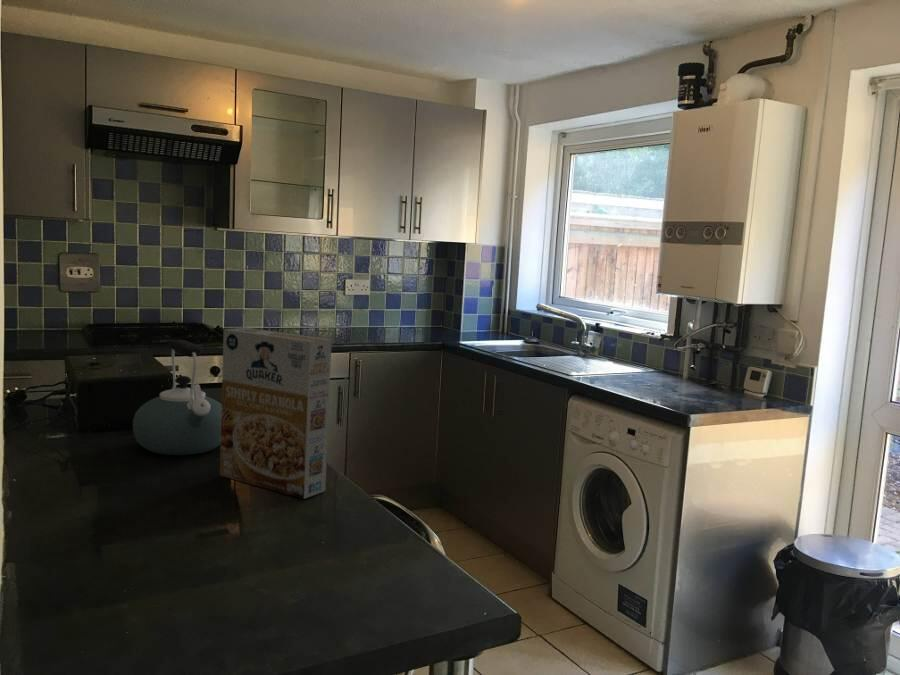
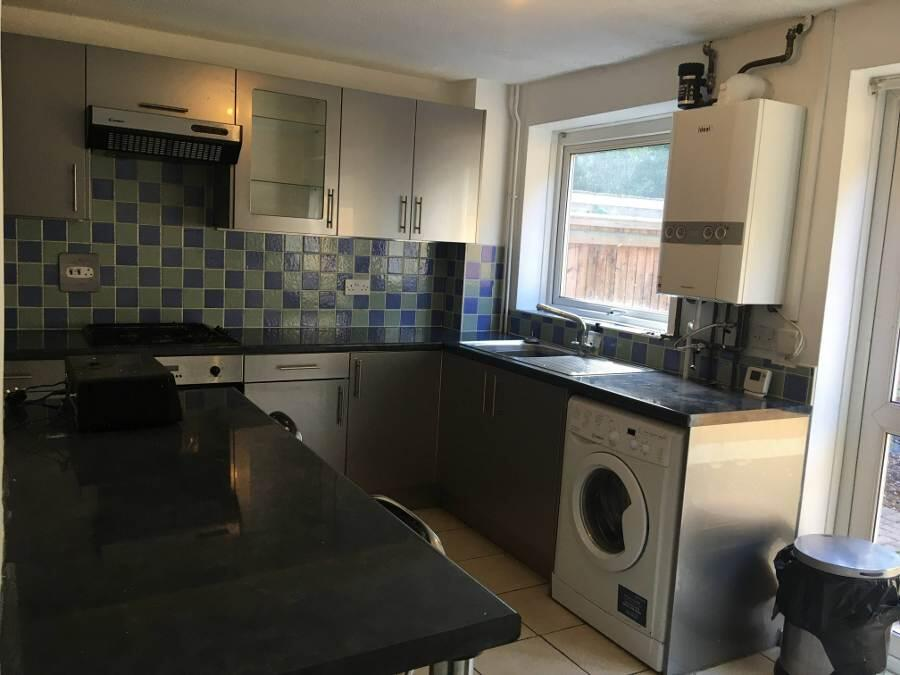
- cereal box [219,327,333,500]
- kettle [132,339,222,456]
